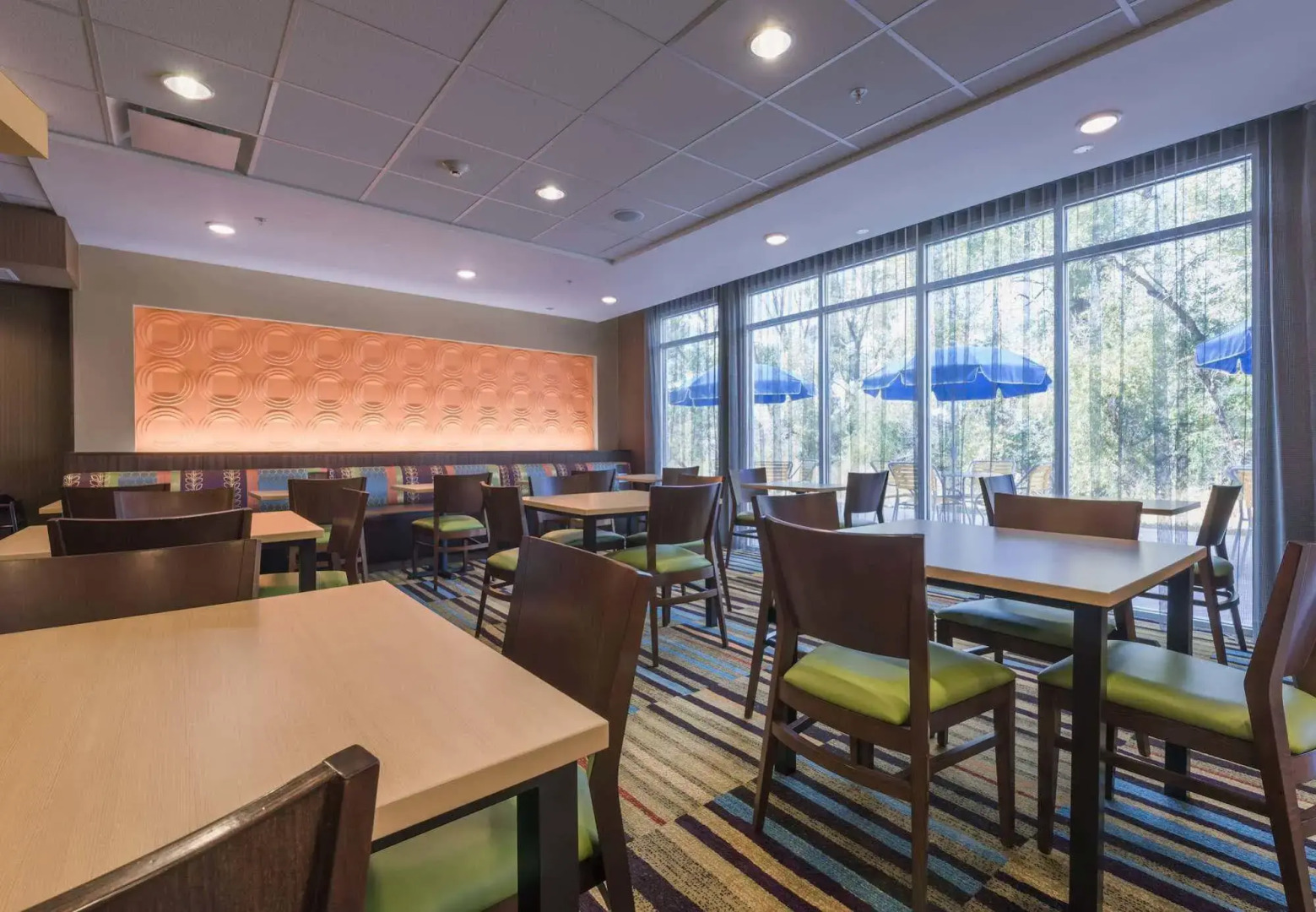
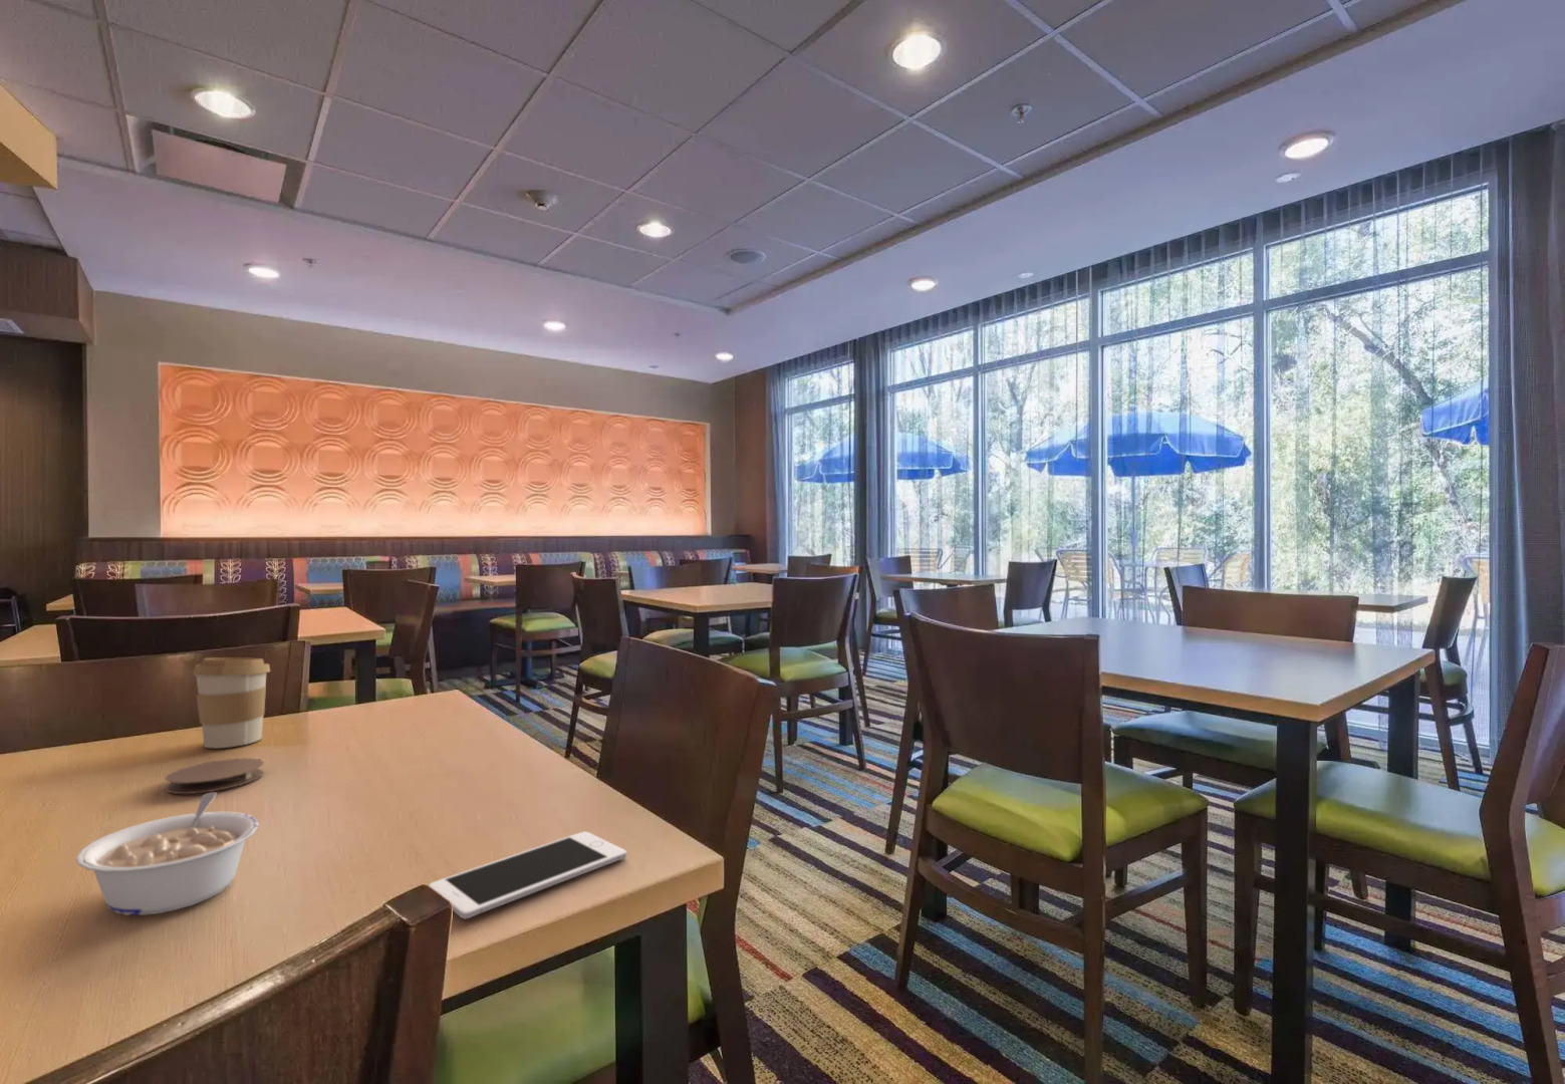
+ cell phone [428,831,628,920]
+ legume [75,790,259,916]
+ coaster [164,757,265,795]
+ coffee cup [191,656,271,749]
